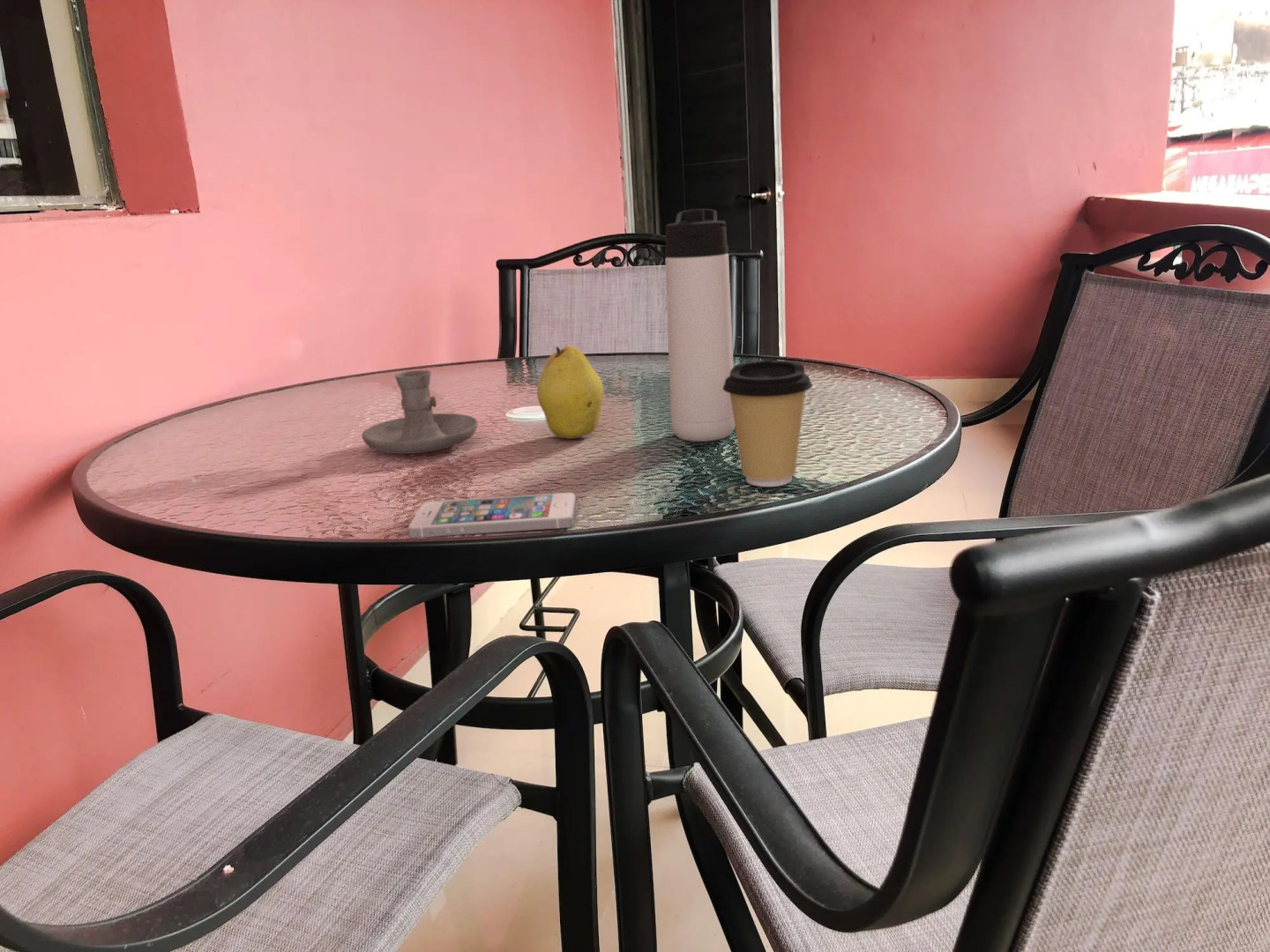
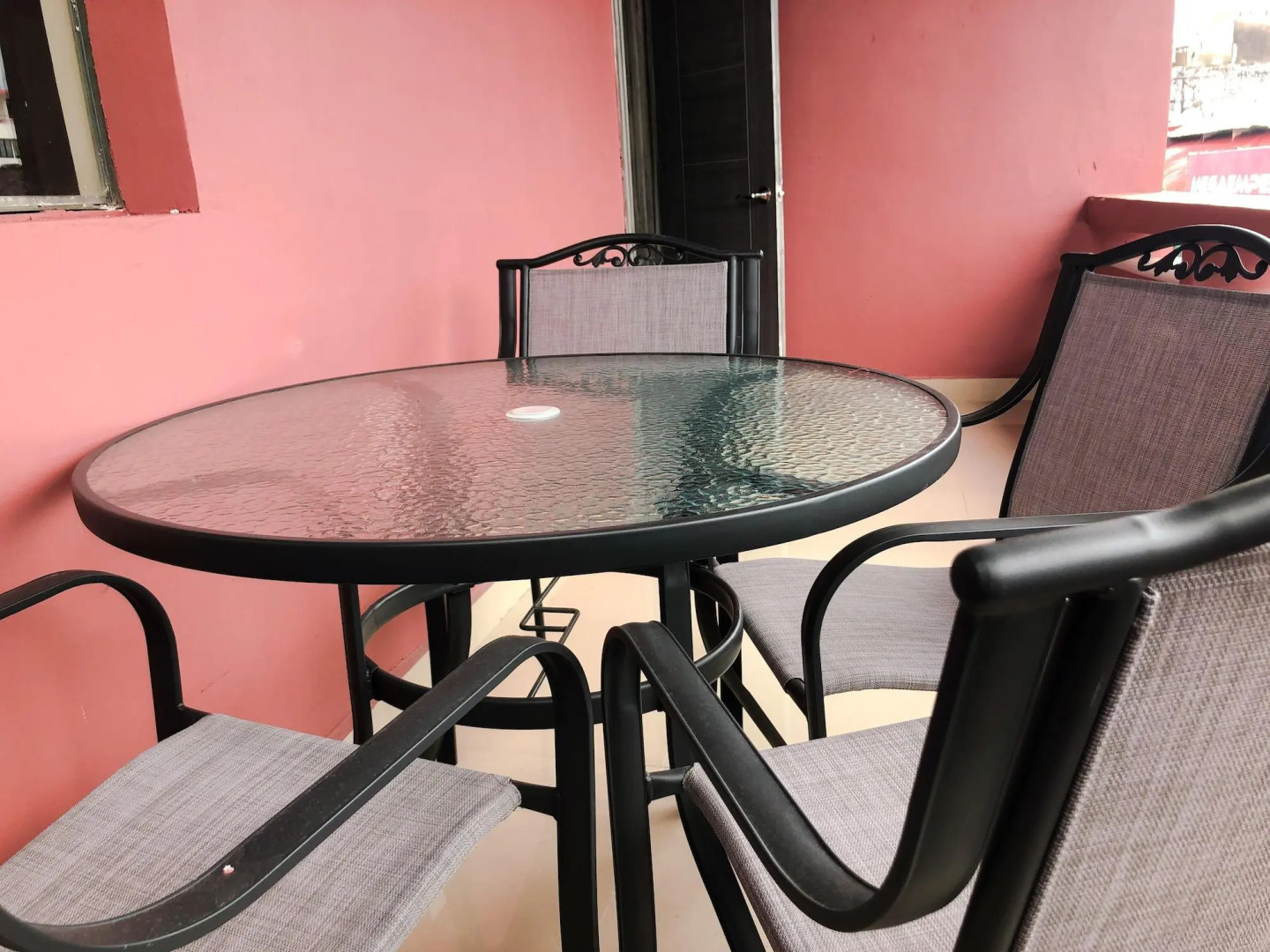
- coffee cup [723,359,813,487]
- candle holder [361,369,479,455]
- fruit [536,345,604,440]
- thermos bottle [664,208,736,443]
- smartphone [407,492,577,539]
